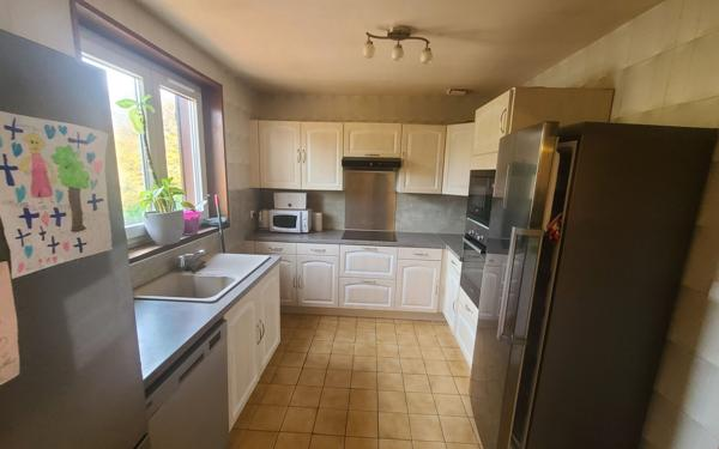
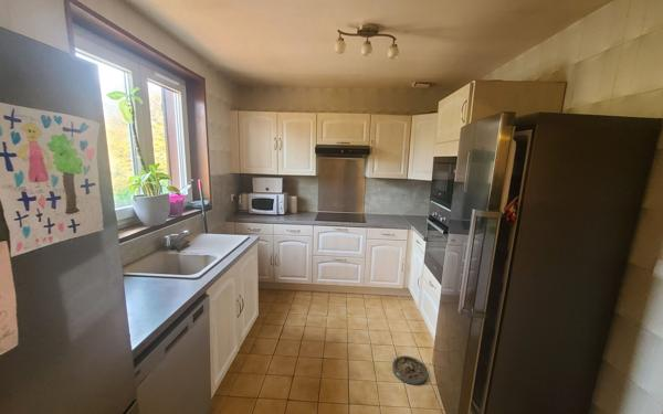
+ pet bowl [391,354,429,385]
